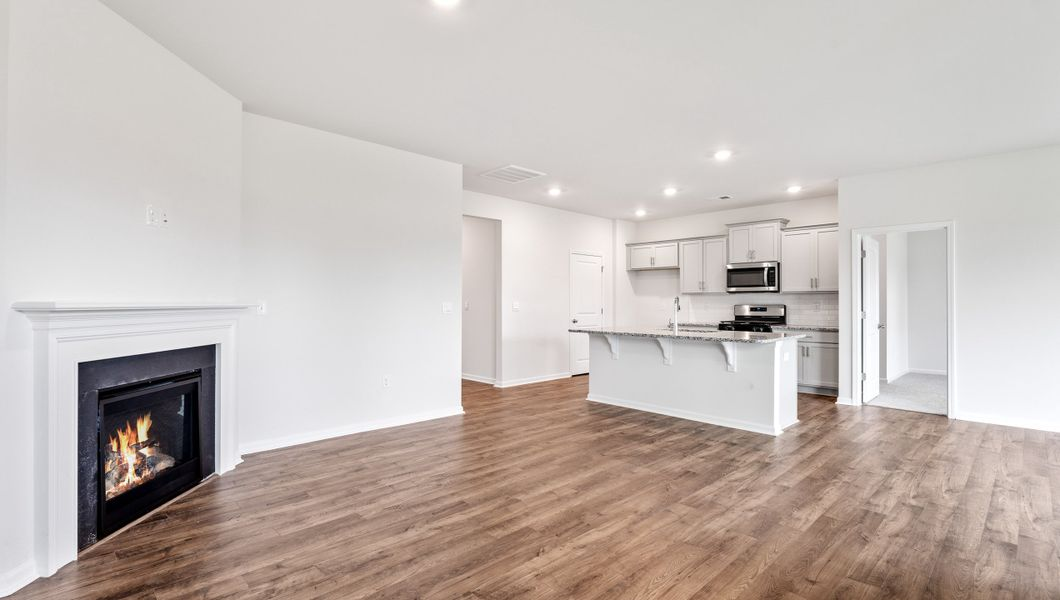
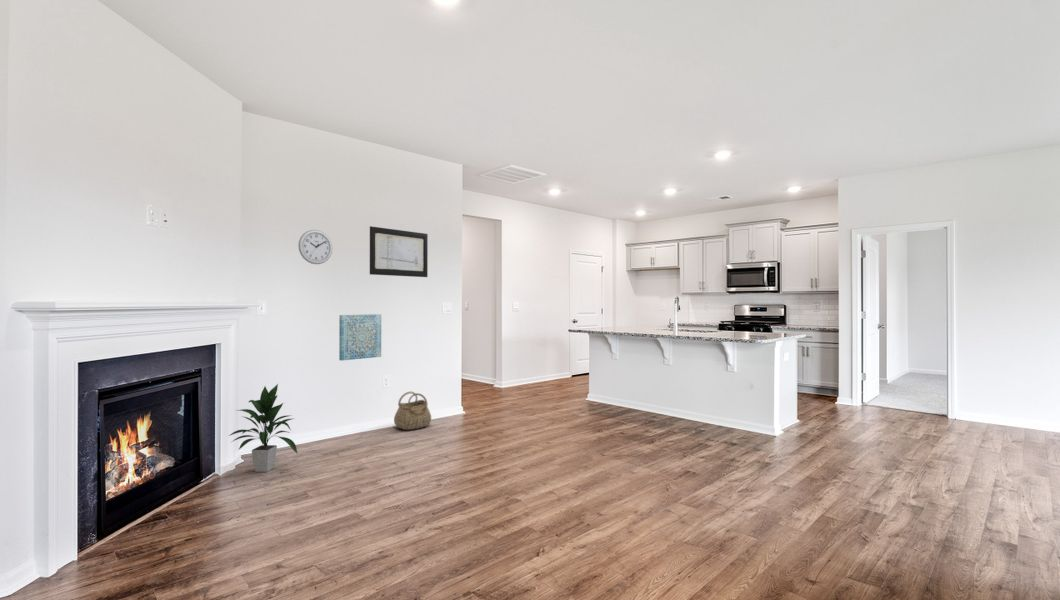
+ indoor plant [228,383,298,473]
+ wall art [338,313,382,362]
+ wall art [369,225,429,278]
+ basket [393,391,432,431]
+ wall clock [297,229,333,265]
